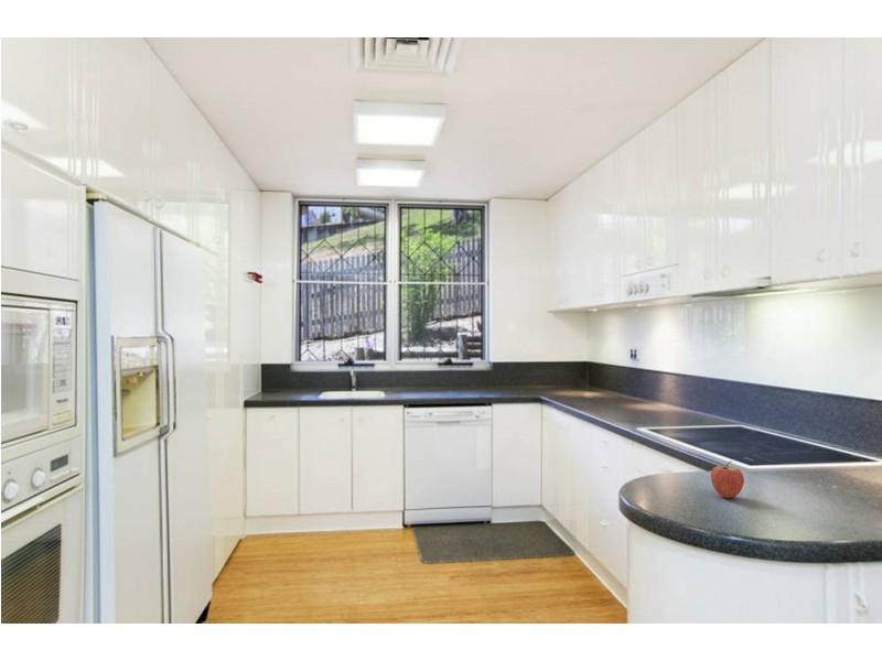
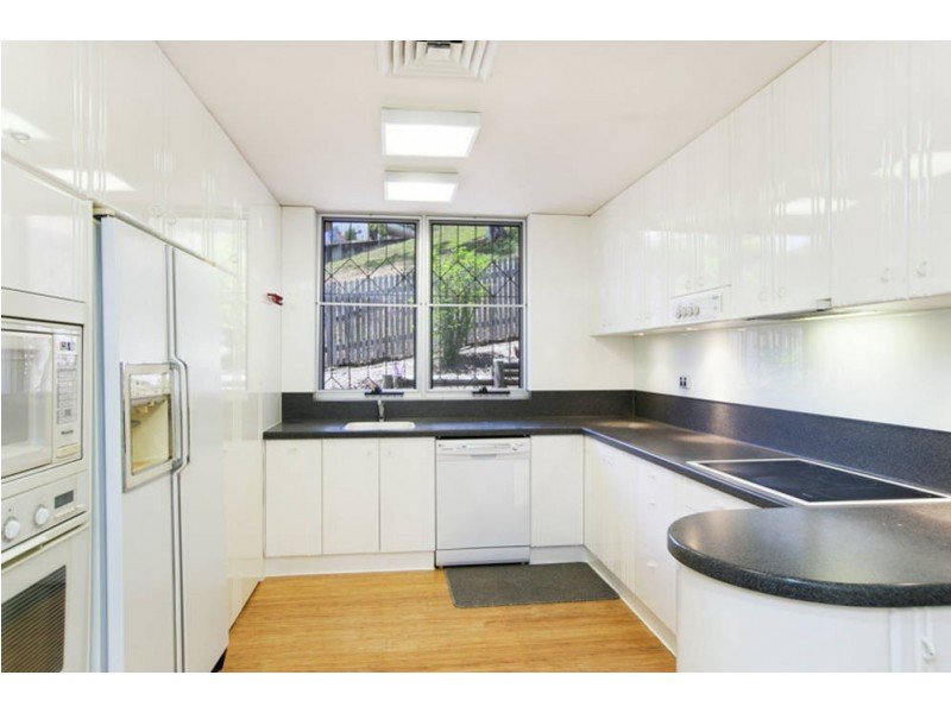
- fruit [710,459,745,499]
